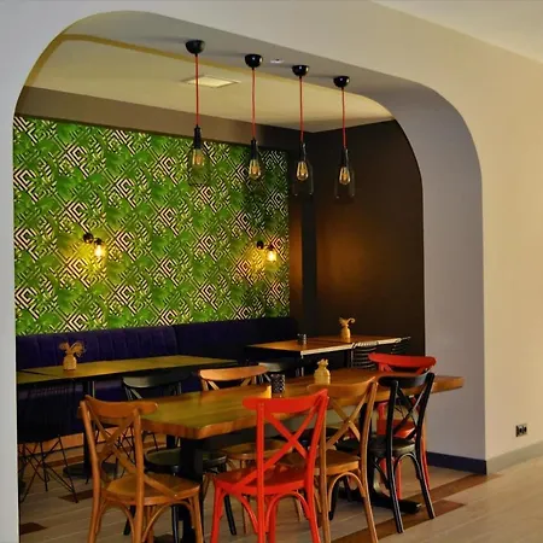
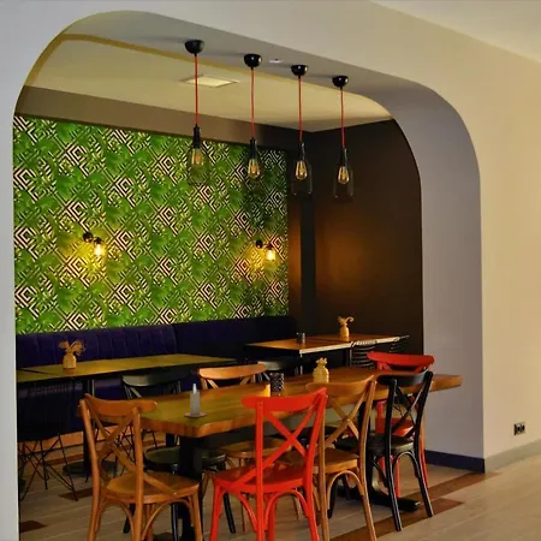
+ candle [183,384,207,418]
